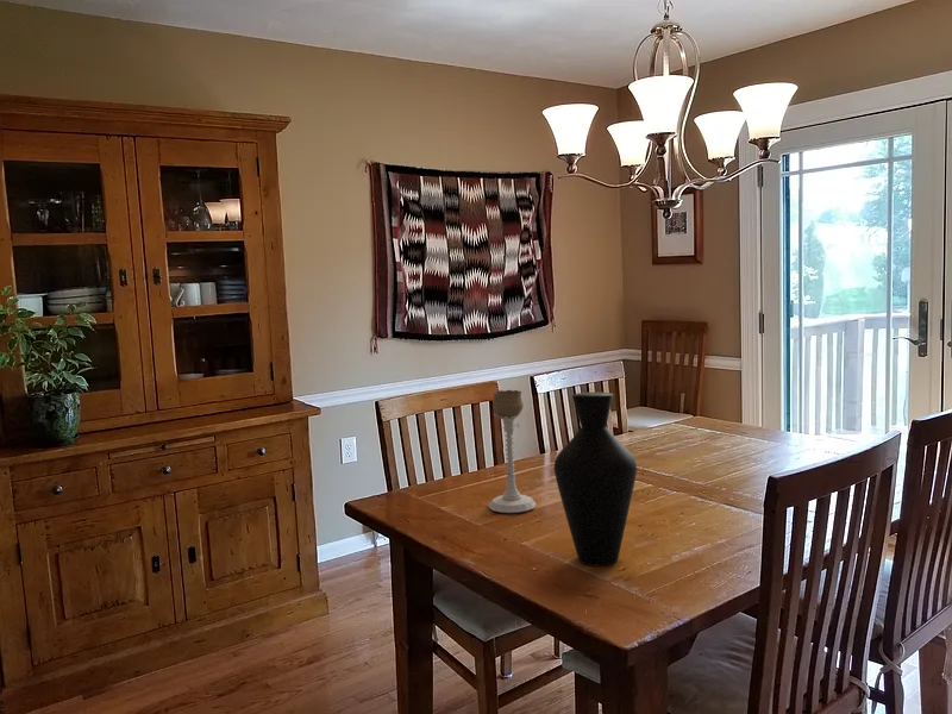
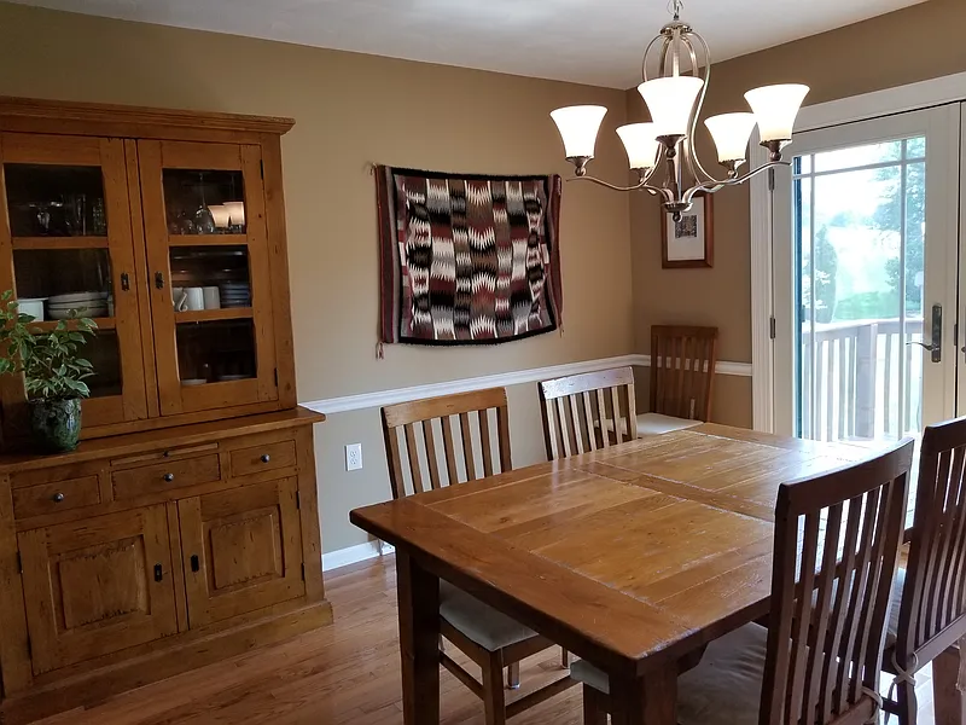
- candle holder [488,389,537,514]
- vase [553,390,638,566]
